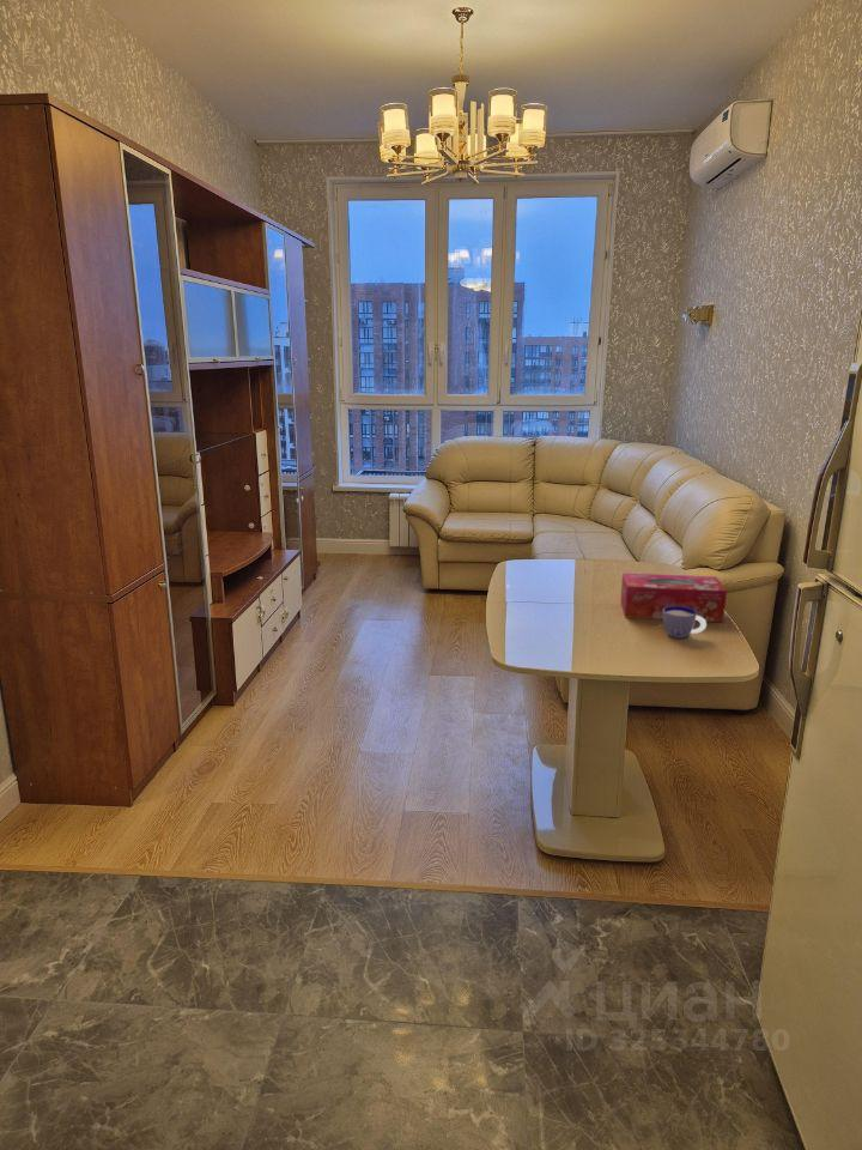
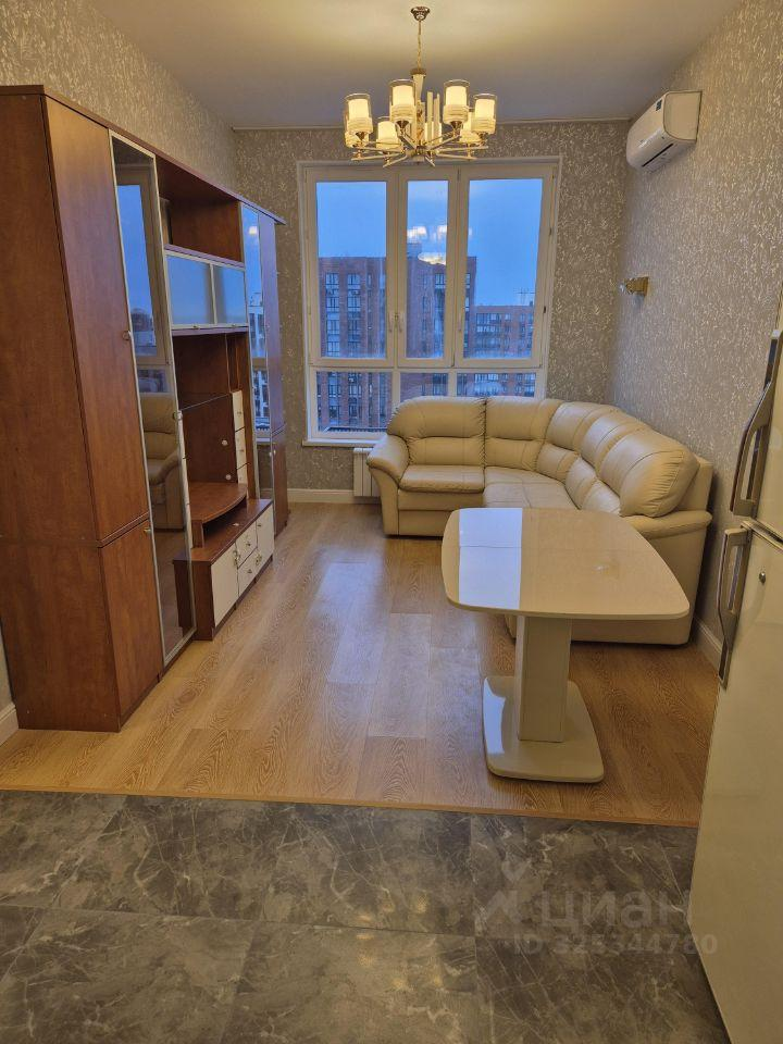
- cup [662,606,708,640]
- tissue box [619,571,728,623]
